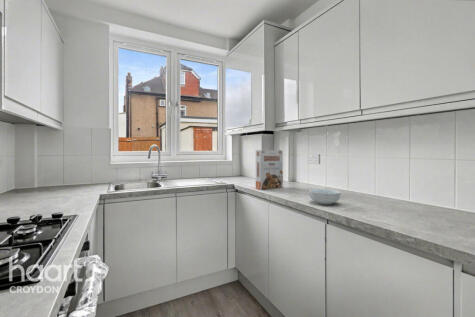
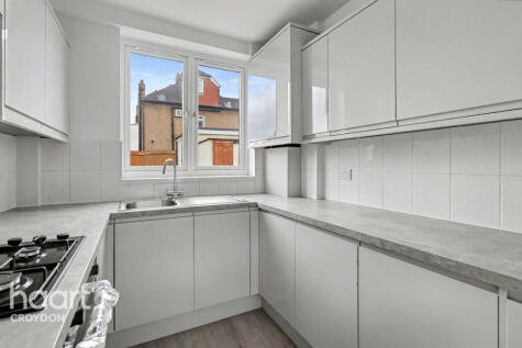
- cereal box [255,149,284,191]
- cereal bowl [308,188,342,206]
